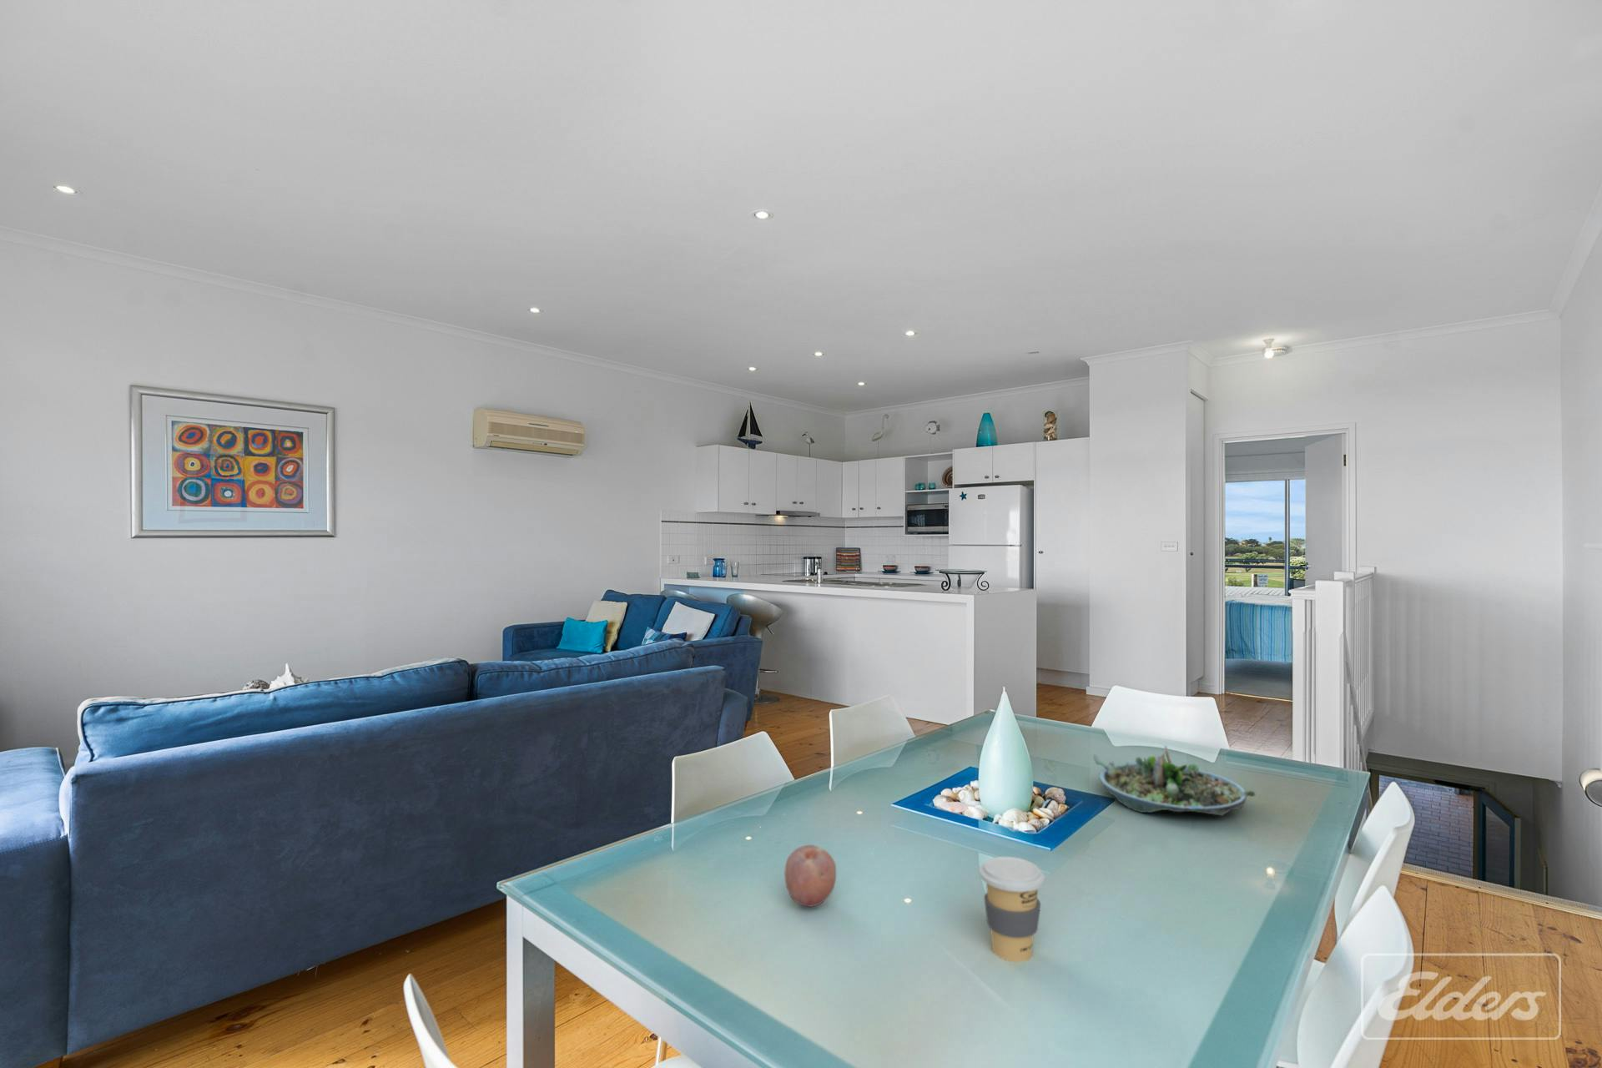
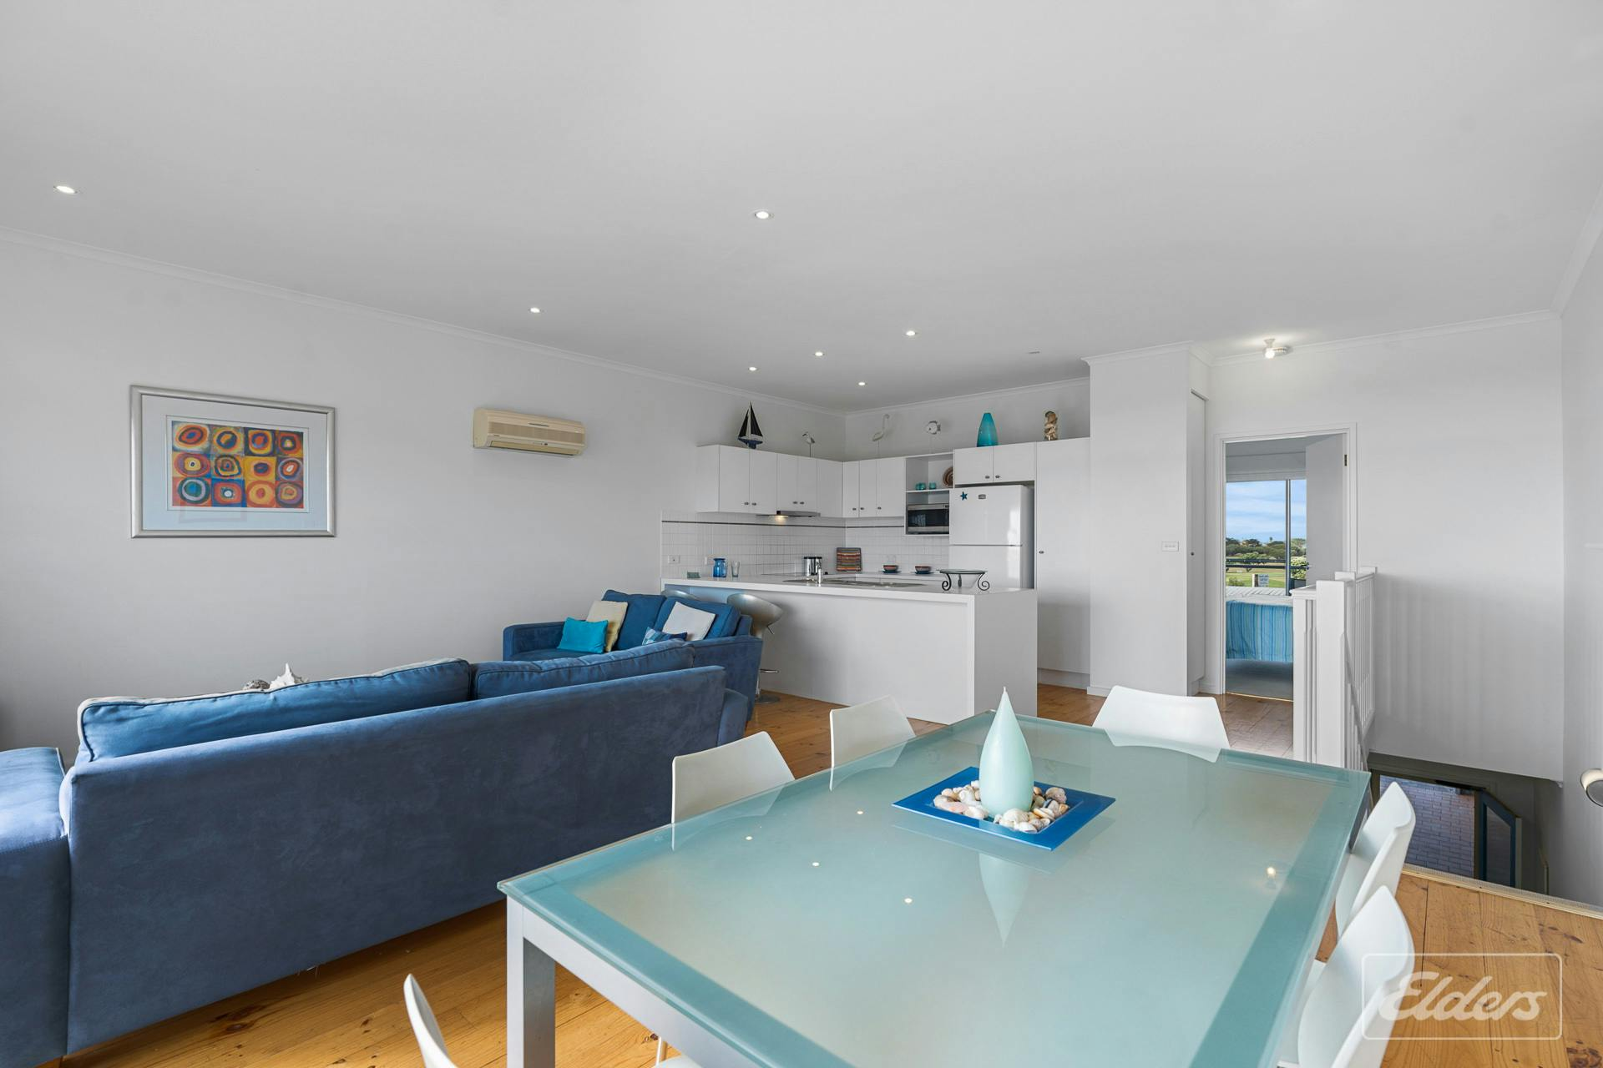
- fruit [783,844,837,908]
- coffee cup [979,856,1045,963]
- succulent planter [1092,745,1256,816]
